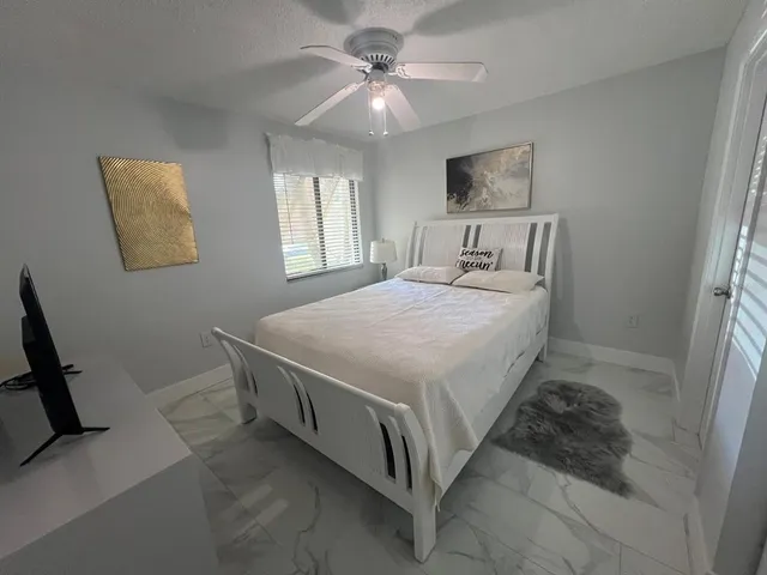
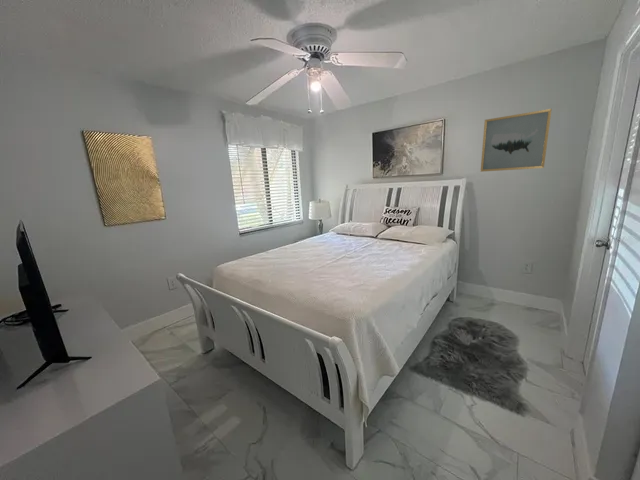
+ wall art [479,108,553,173]
